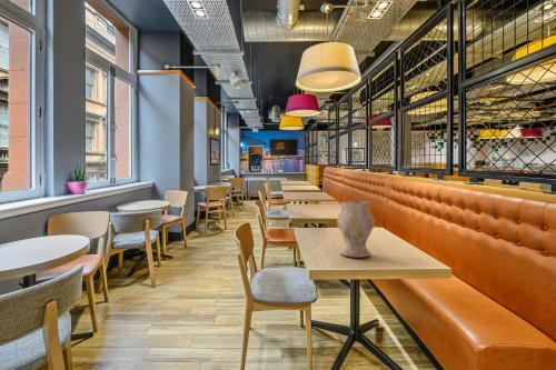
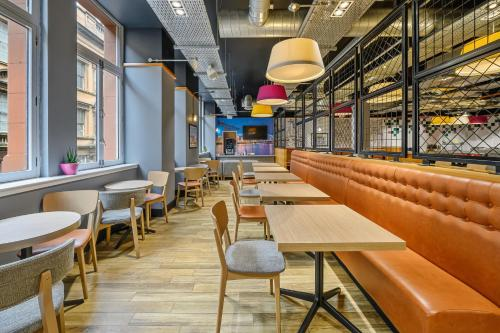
- vase [336,200,376,259]
